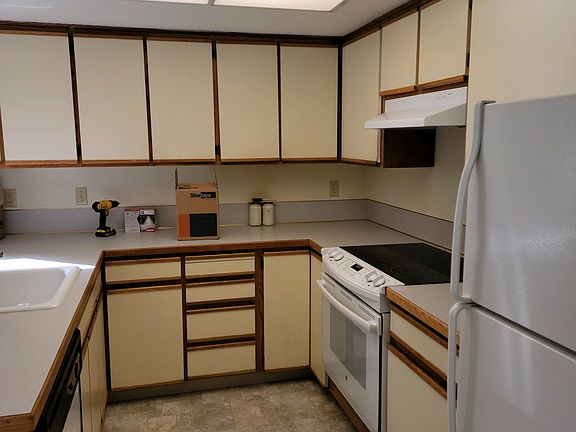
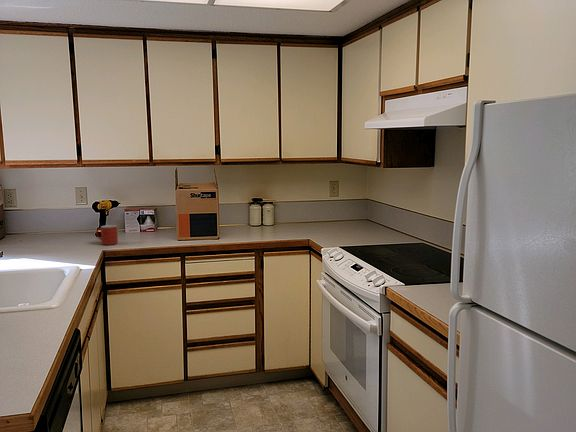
+ mug [95,224,119,246]
